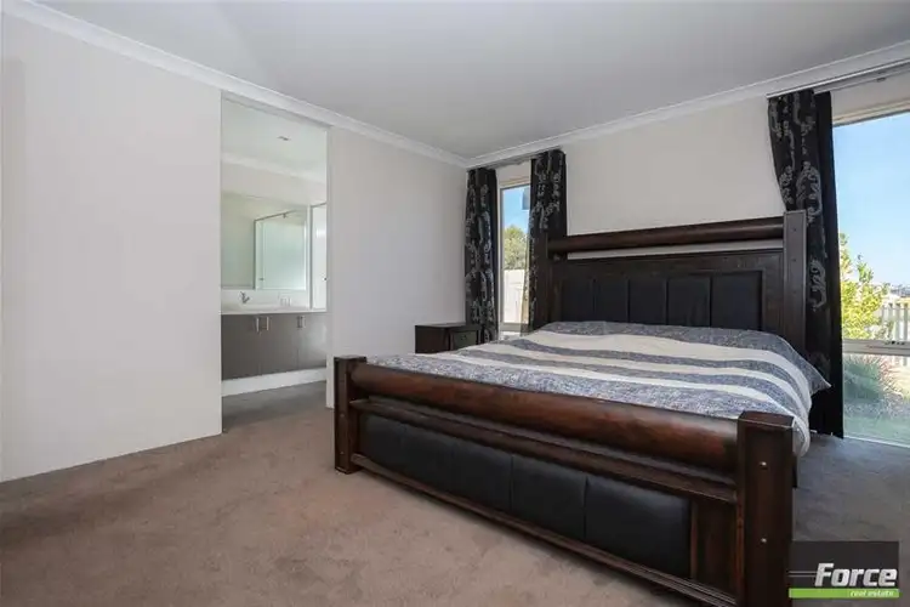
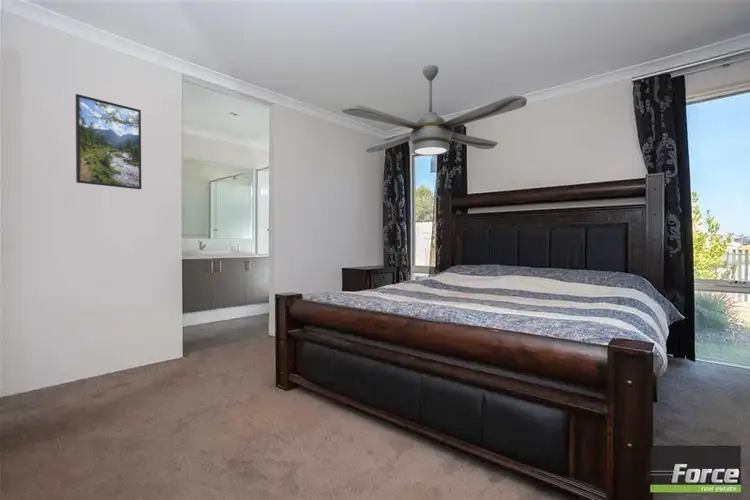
+ ceiling fan [340,64,528,157]
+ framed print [75,93,142,190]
